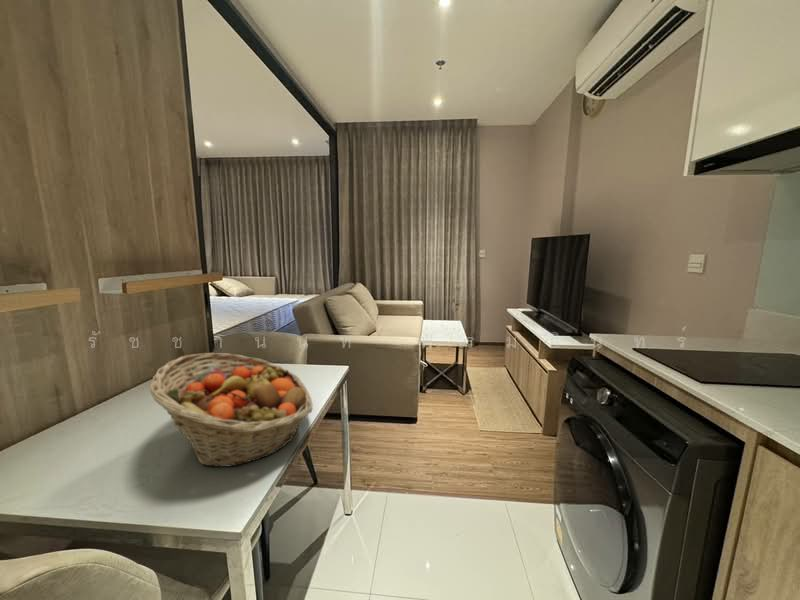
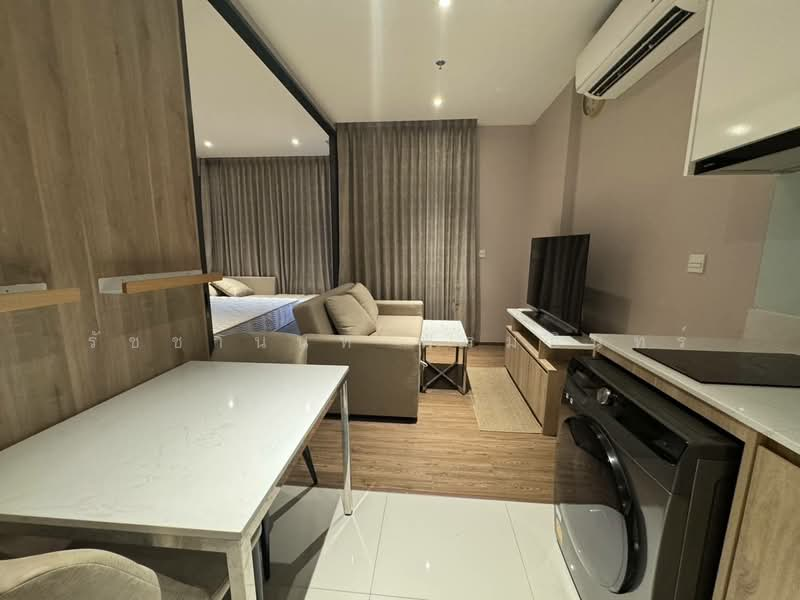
- fruit basket [149,352,314,468]
